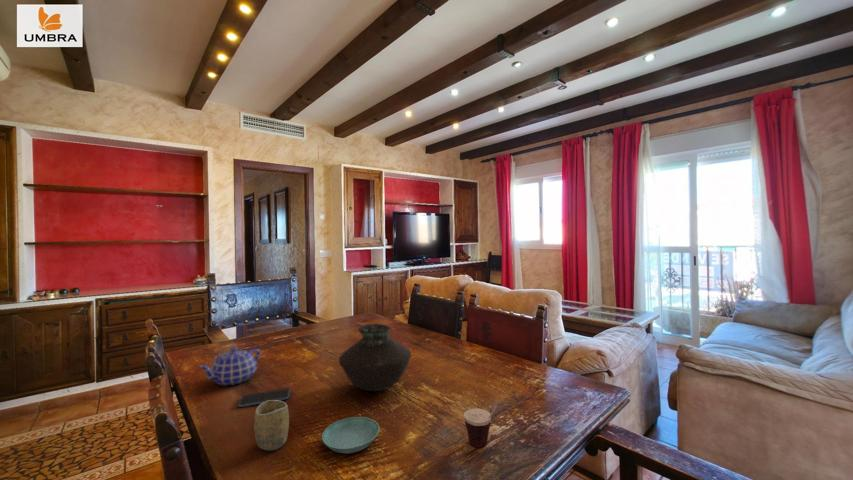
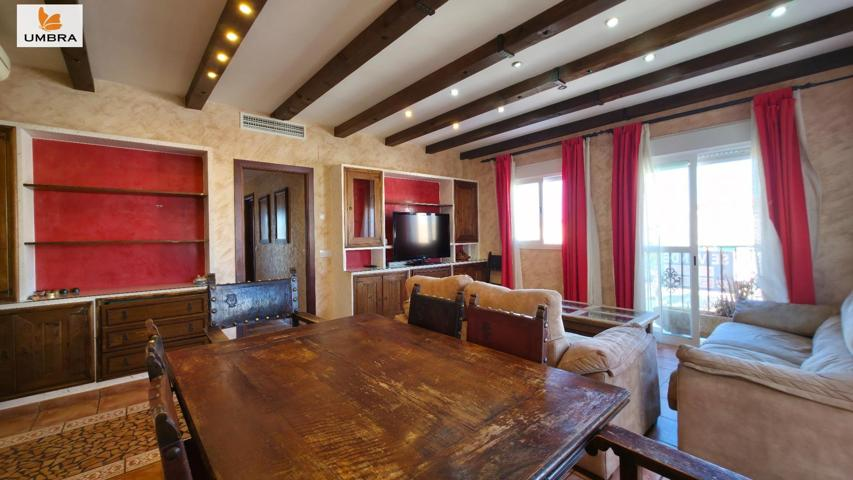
- vase [338,323,412,392]
- saucer [321,416,380,454]
- cup [463,400,515,448]
- teapot [198,346,261,386]
- cup [253,400,290,452]
- smartphone [237,387,291,408]
